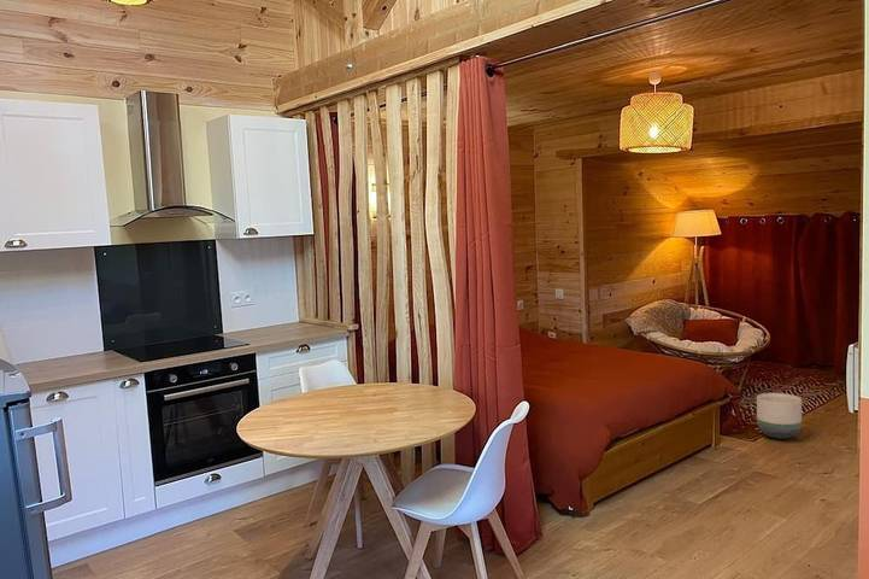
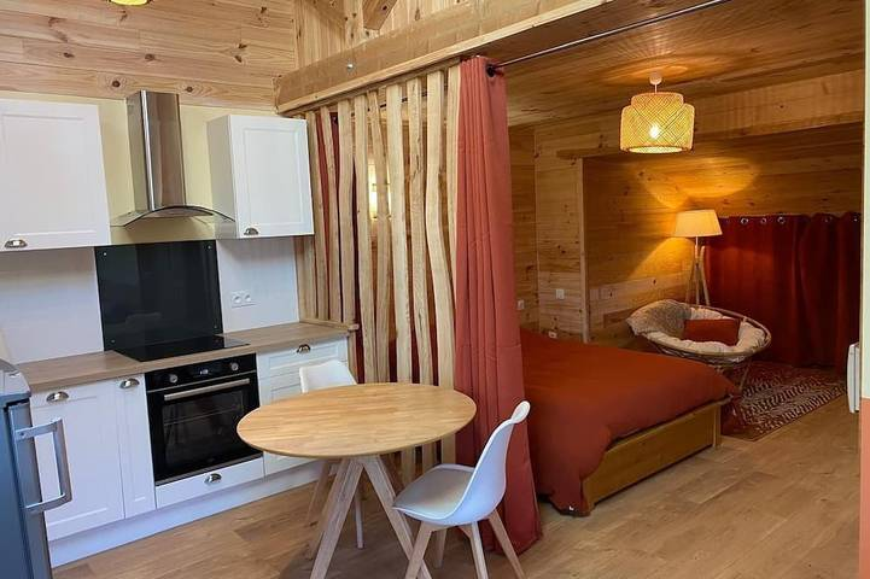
- planter [756,392,803,440]
